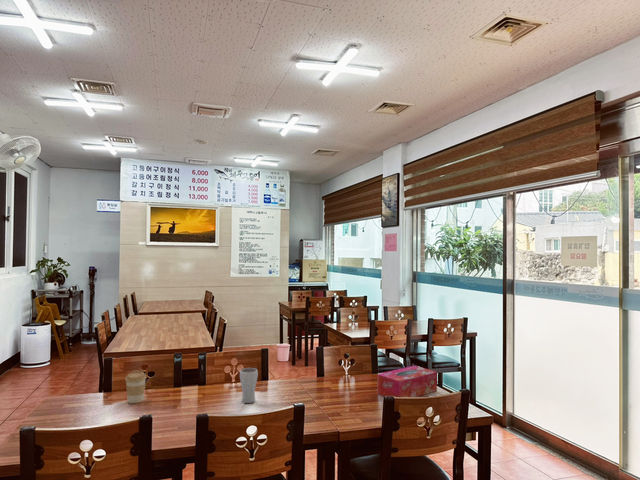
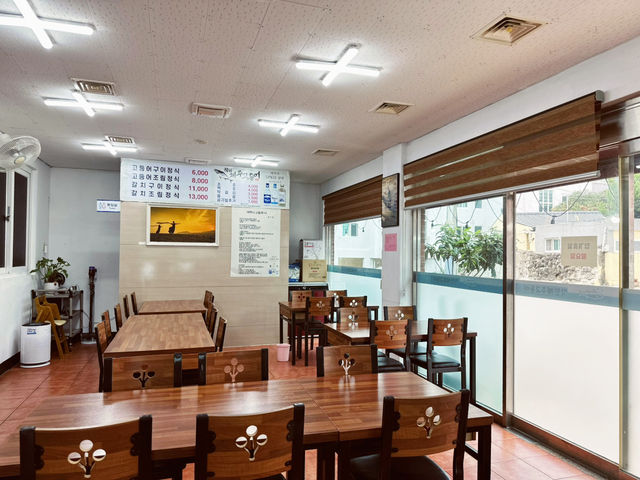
- coffee cup [124,371,147,404]
- tissue box [376,365,438,398]
- drinking glass [239,367,259,404]
